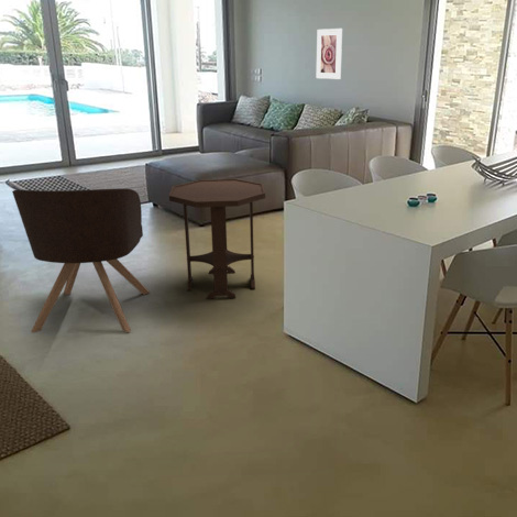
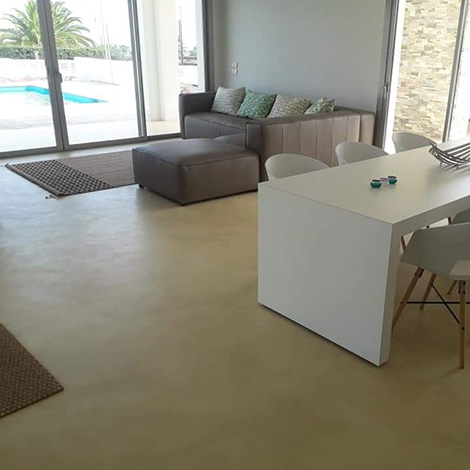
- armchair [11,187,151,333]
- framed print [316,28,343,80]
- side table [168,178,266,299]
